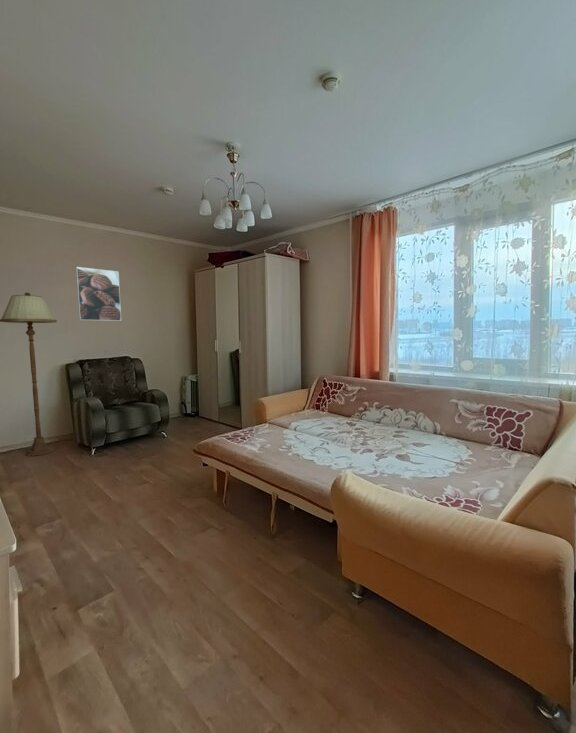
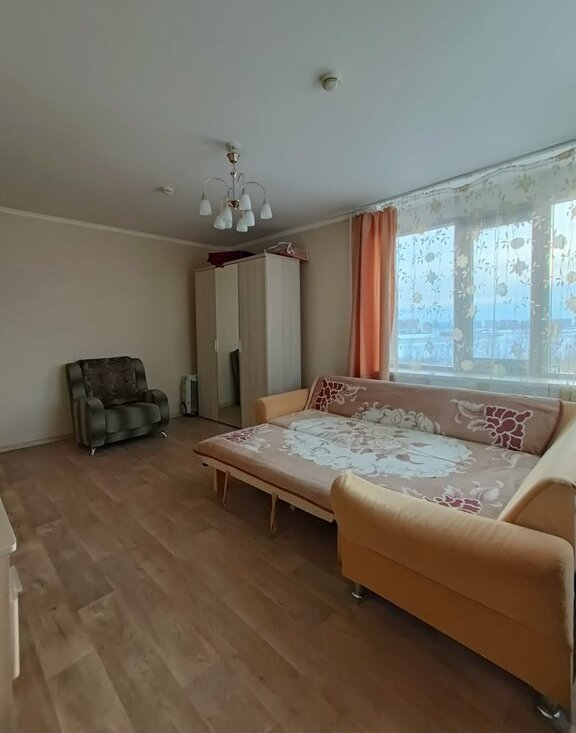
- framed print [75,266,122,322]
- floor lamp [0,291,58,457]
